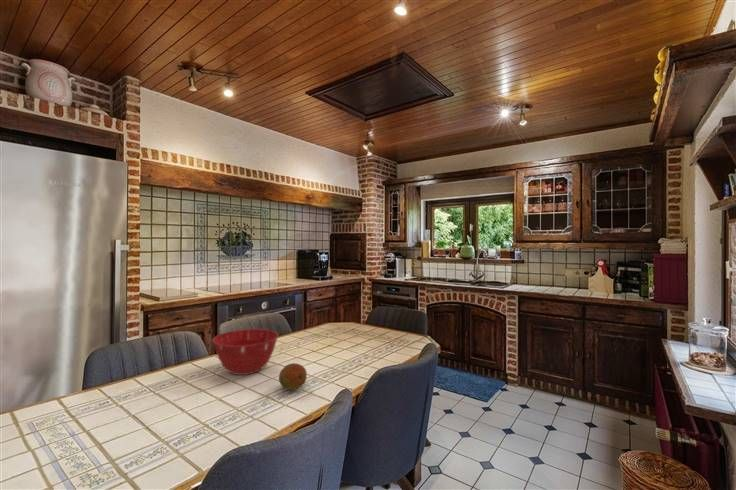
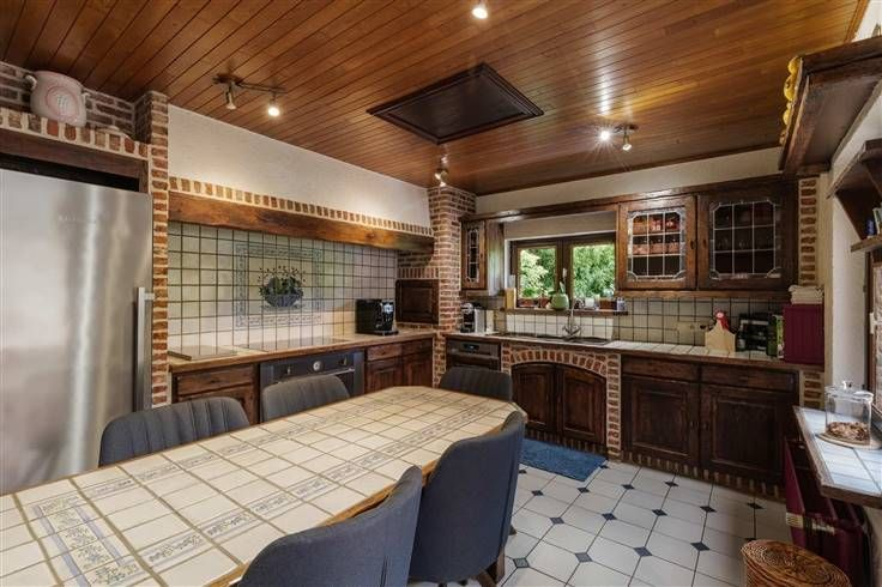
- mixing bowl [211,328,279,376]
- fruit [278,362,308,391]
